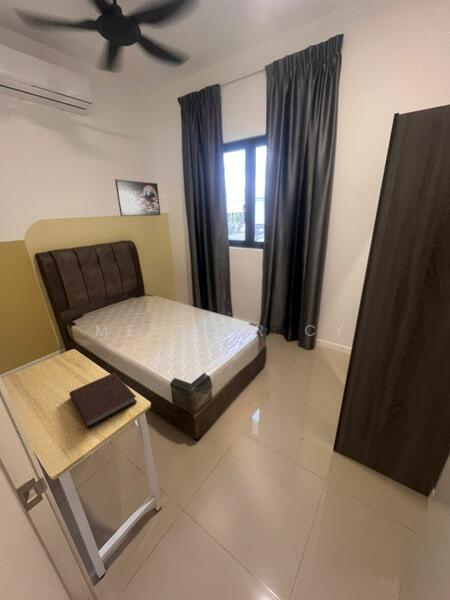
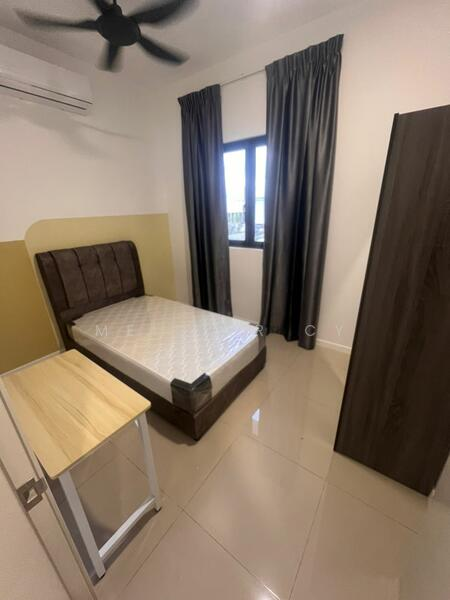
- notebook [68,372,138,430]
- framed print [114,178,162,217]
